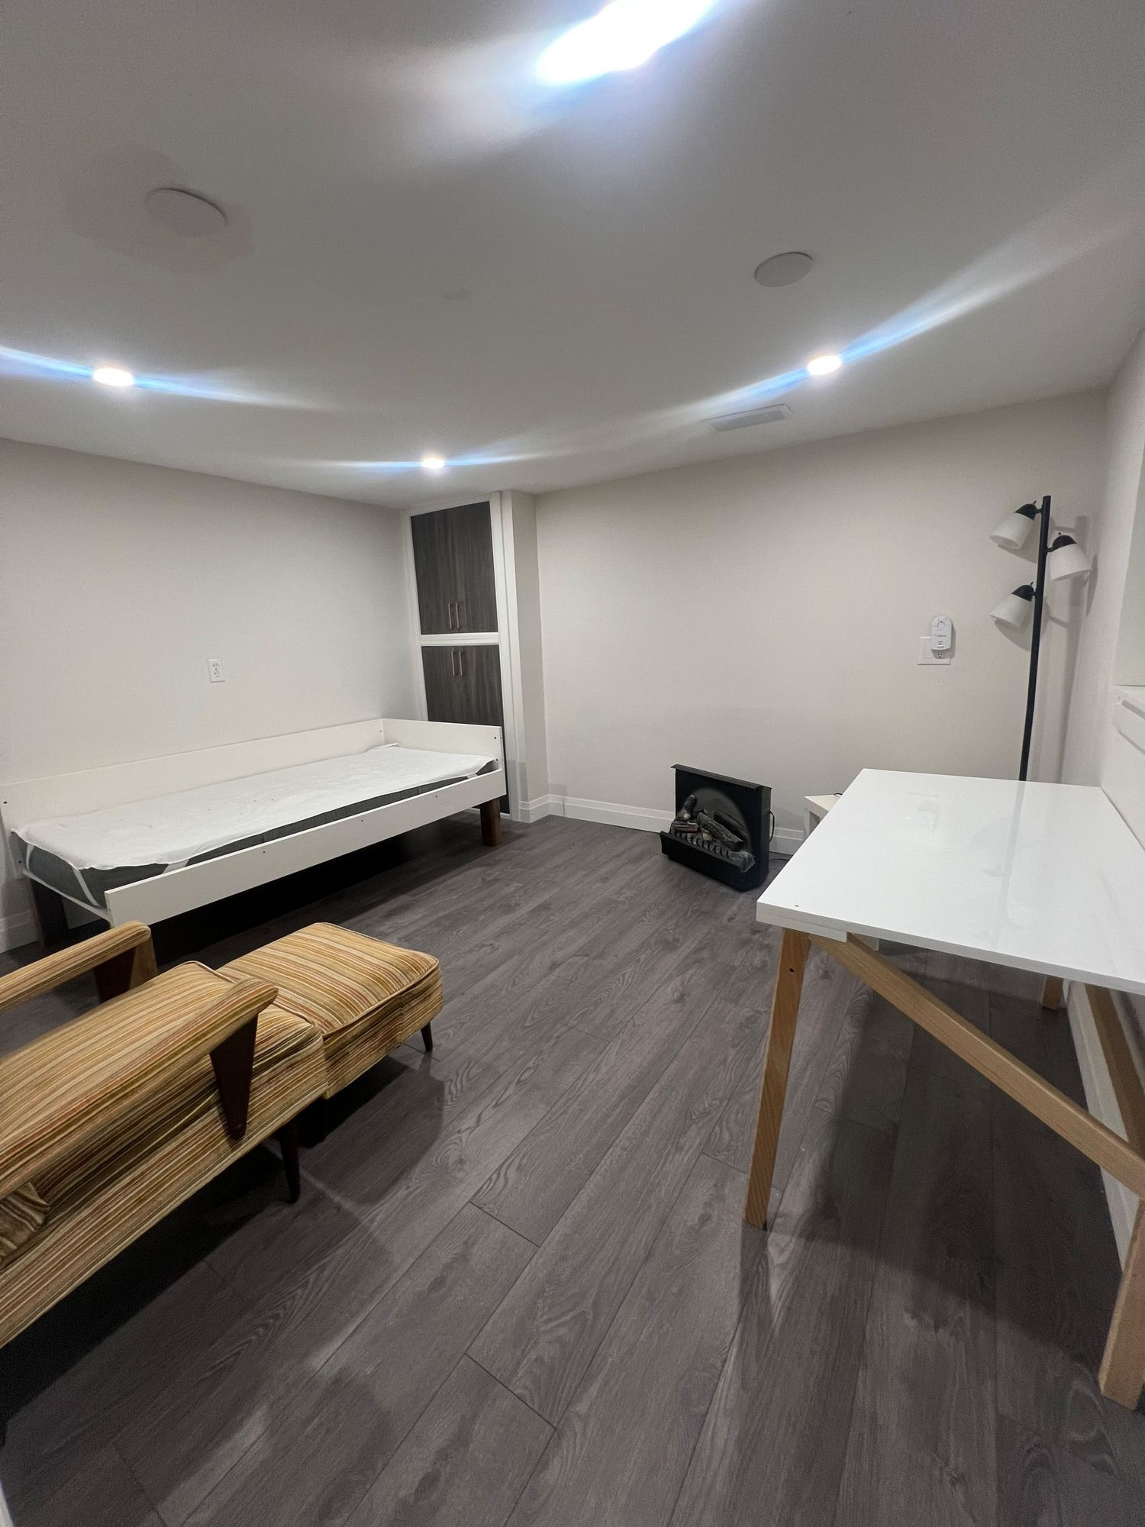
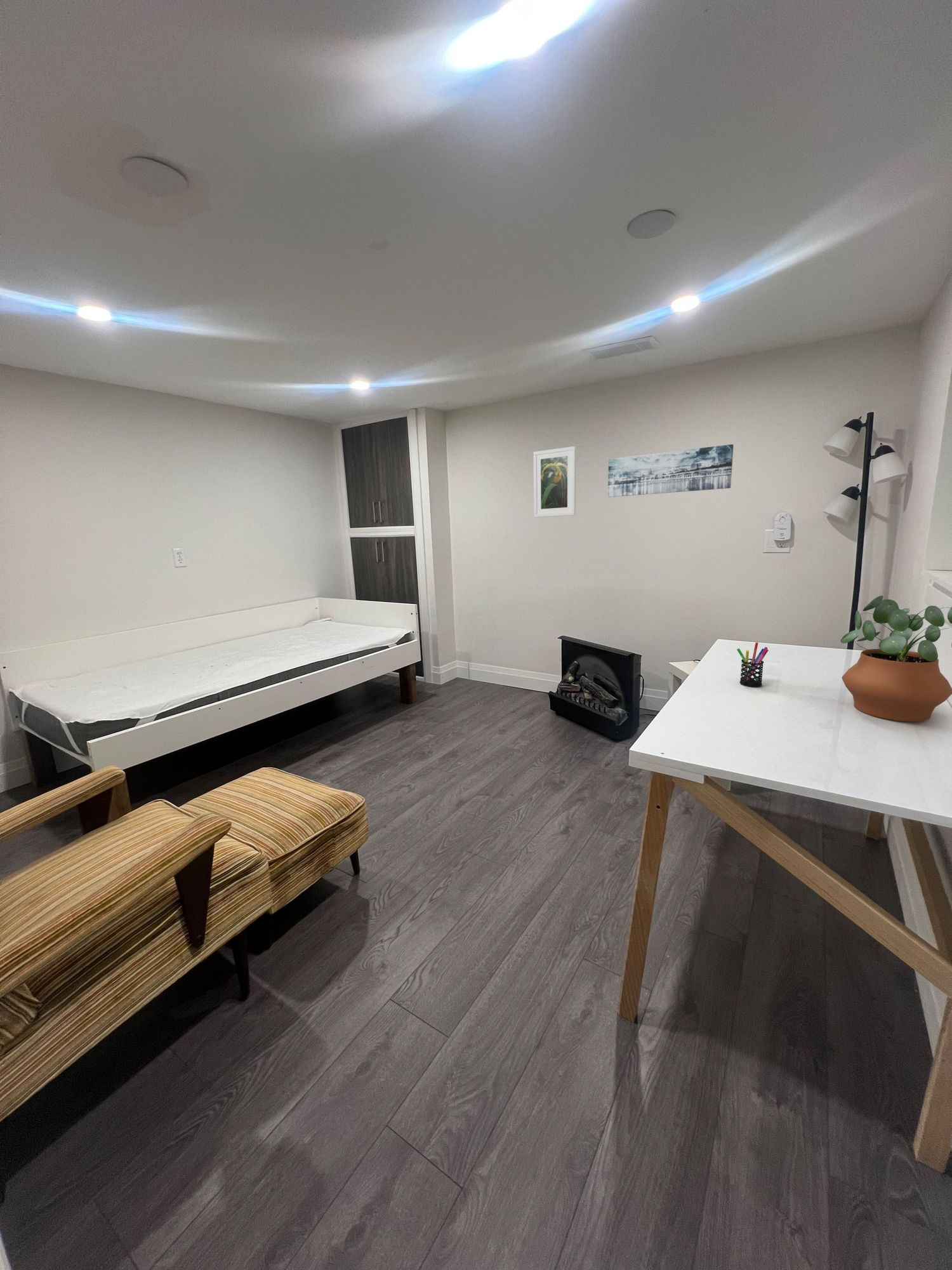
+ pen holder [736,642,769,687]
+ wall art [607,444,734,498]
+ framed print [533,446,577,518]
+ potted plant [840,595,952,722]
